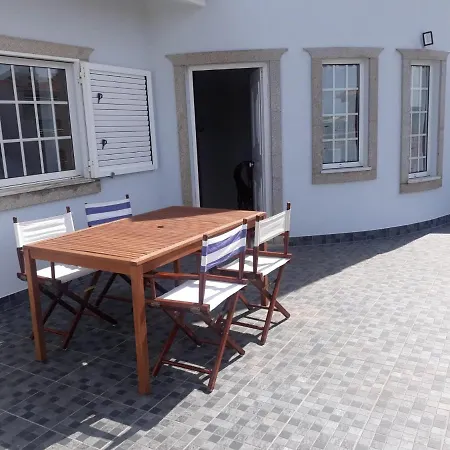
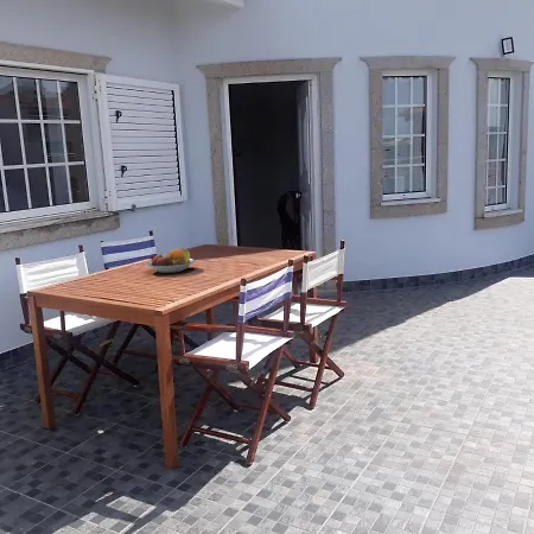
+ fruit bowl [145,247,197,274]
